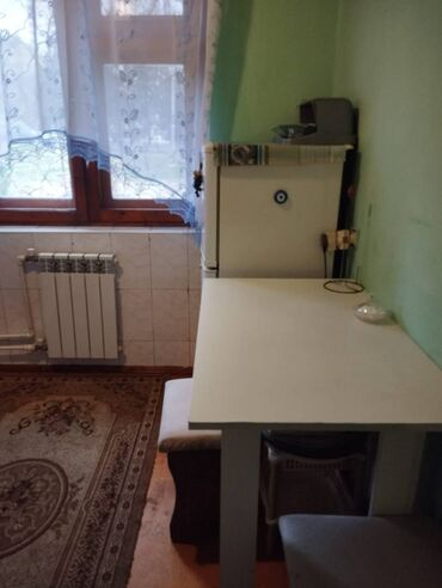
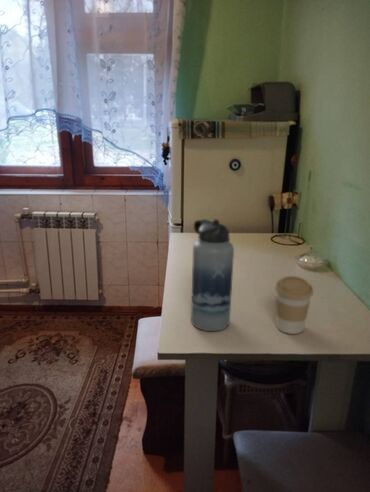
+ coffee cup [274,275,314,335]
+ water bottle [190,218,235,332]
